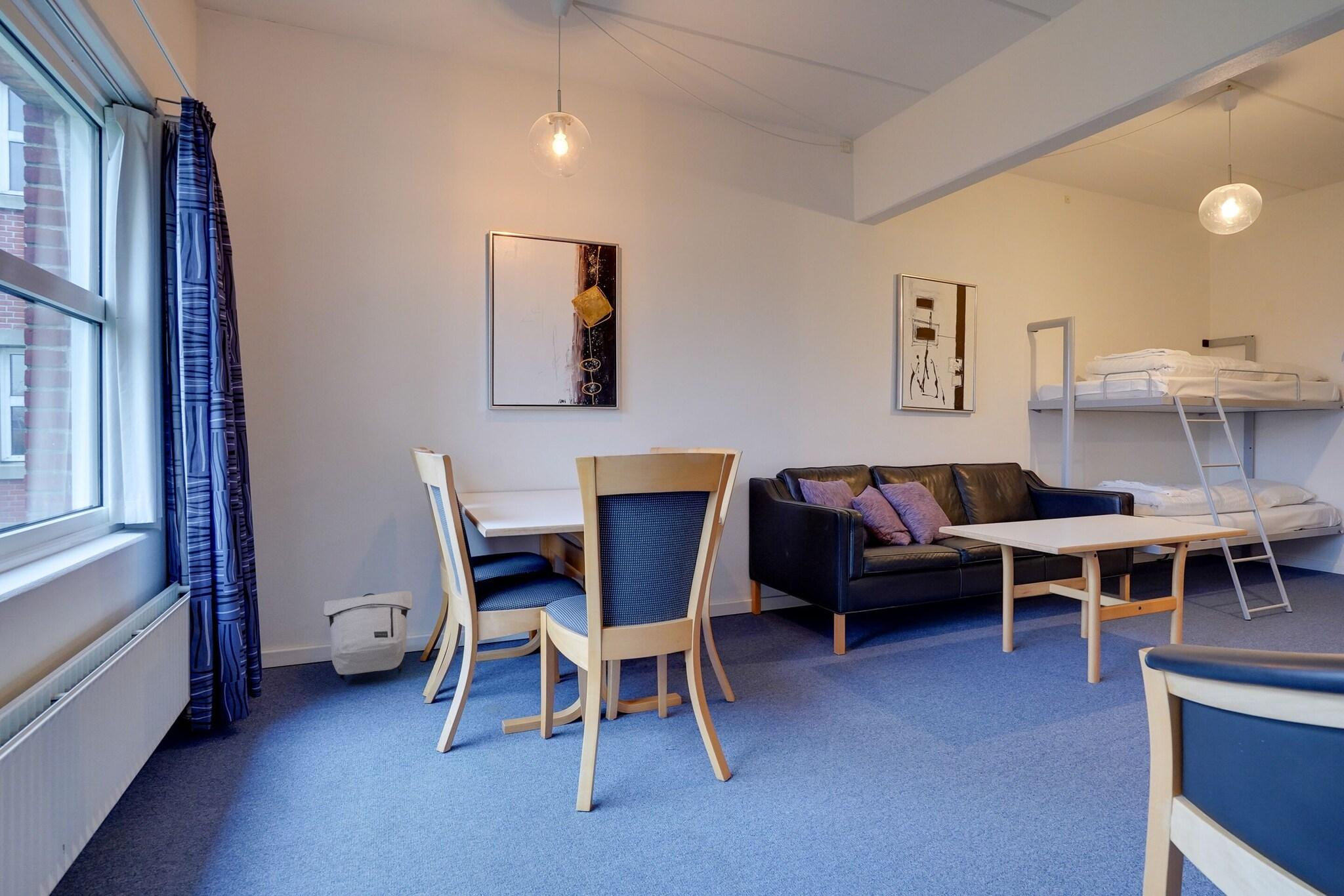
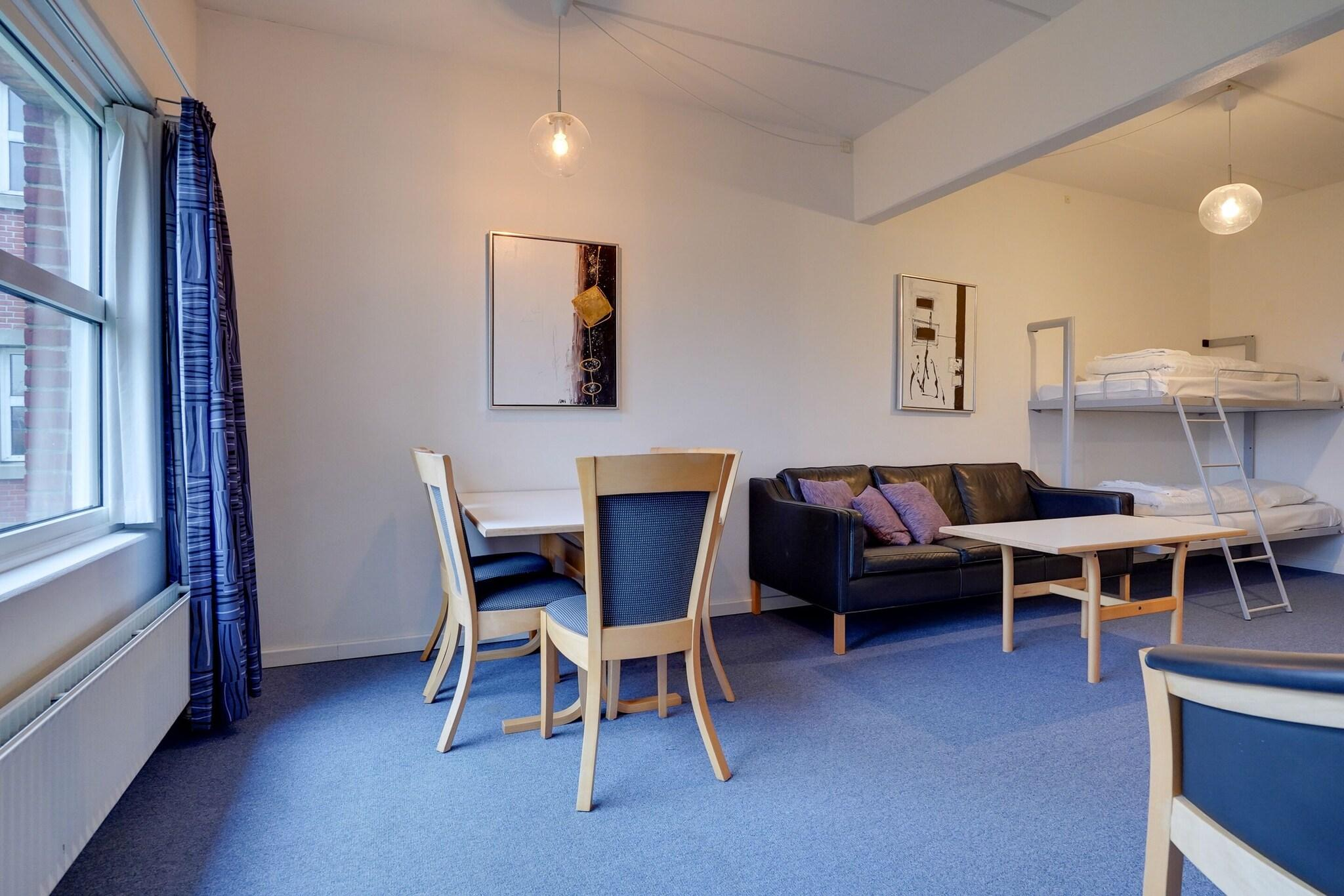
- backpack [323,590,413,676]
